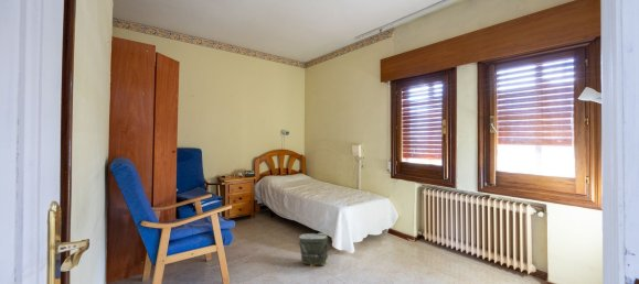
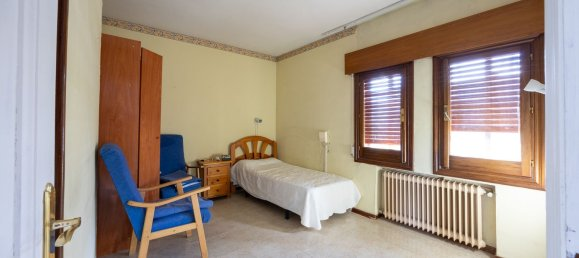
- bag [298,232,330,267]
